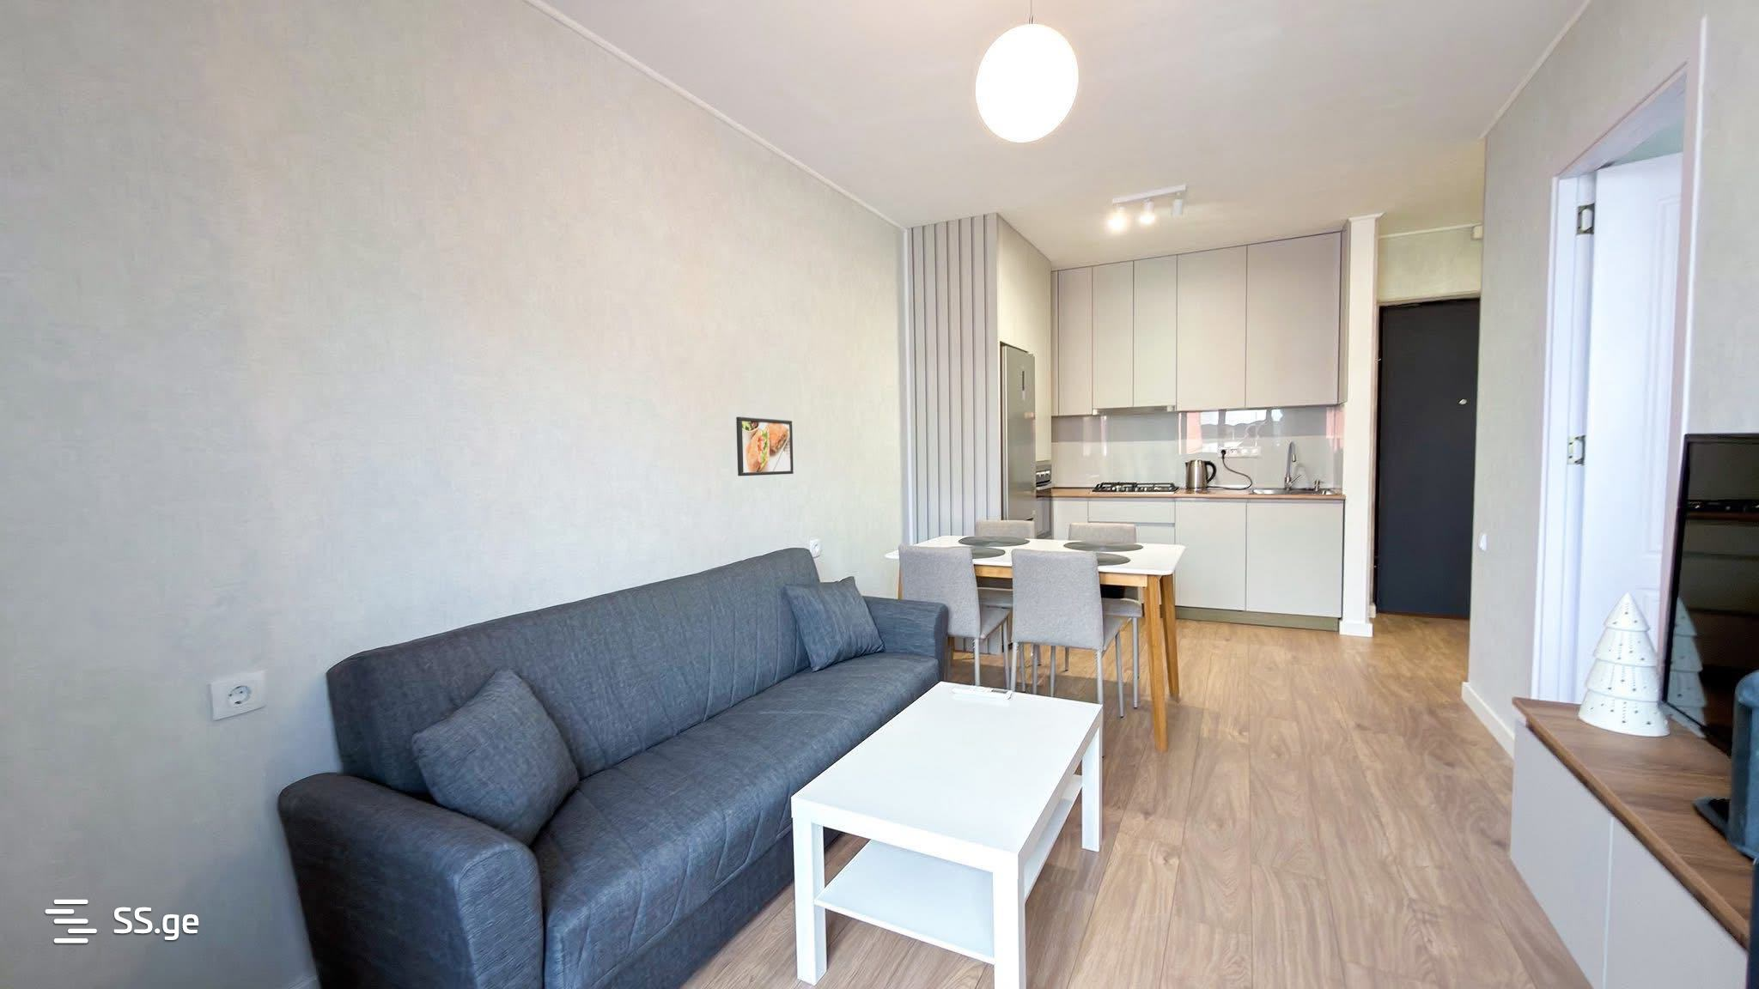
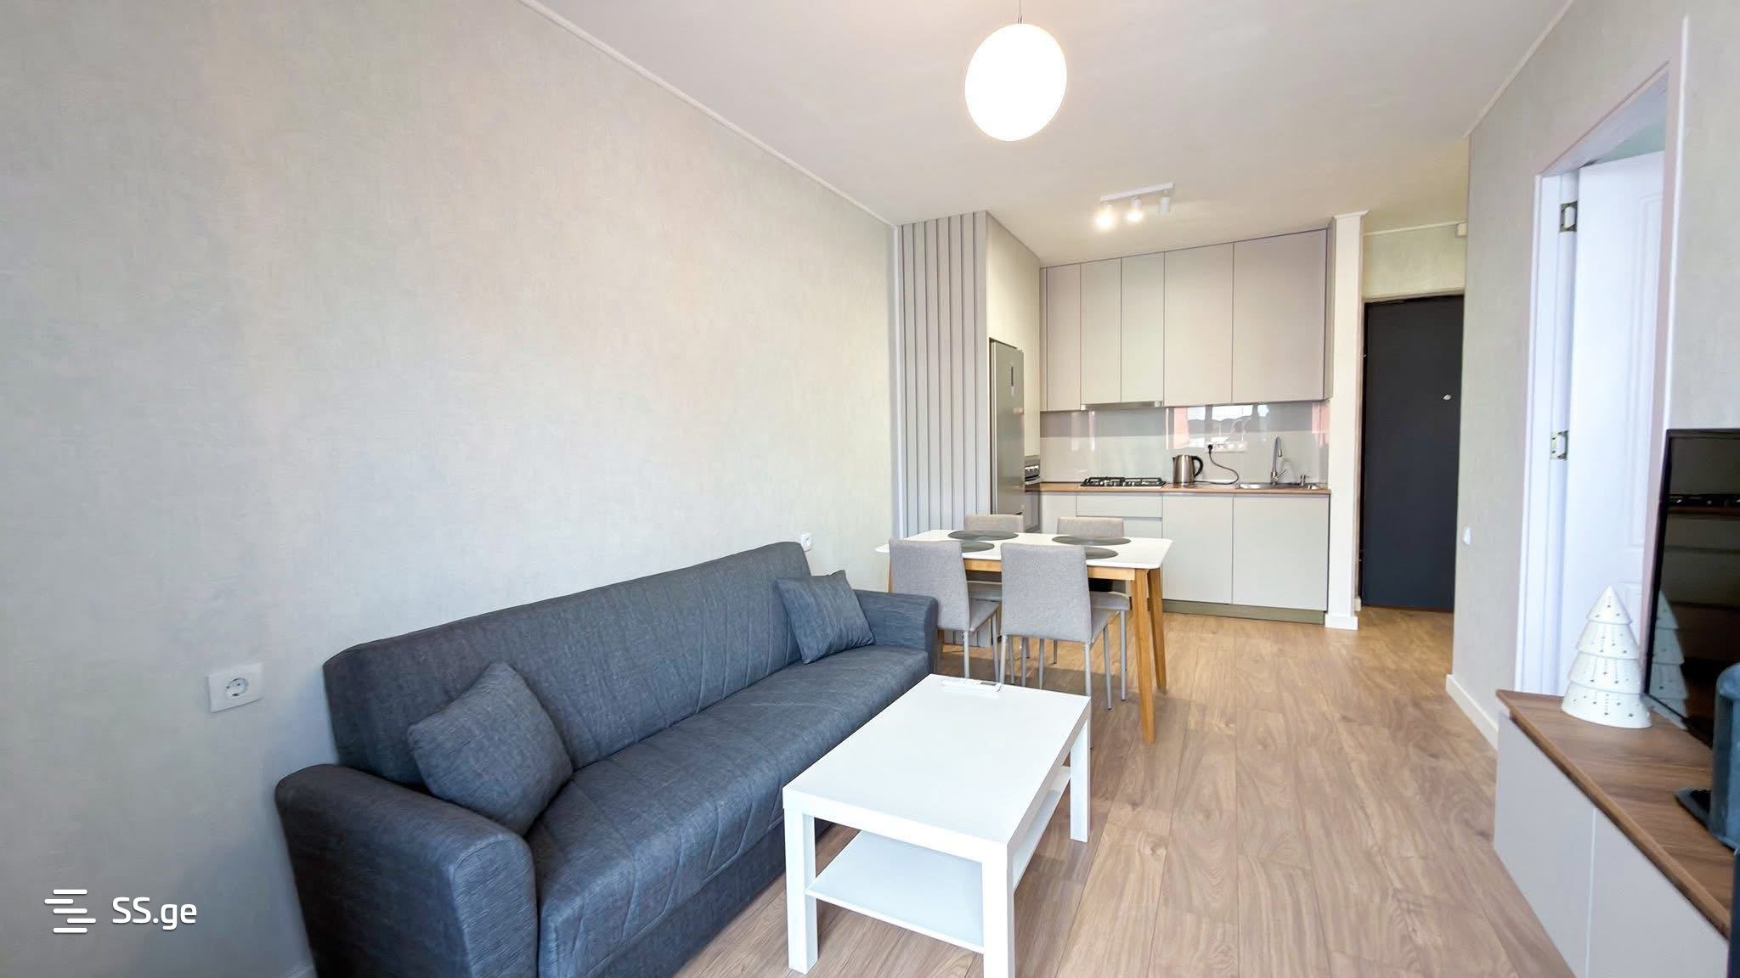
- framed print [736,417,795,477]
